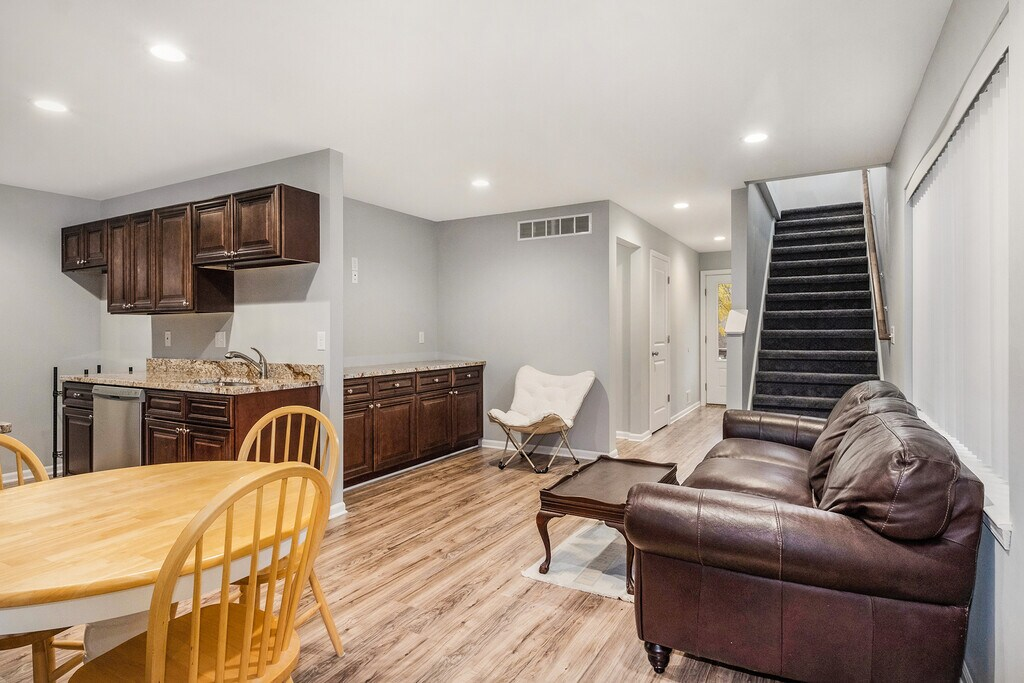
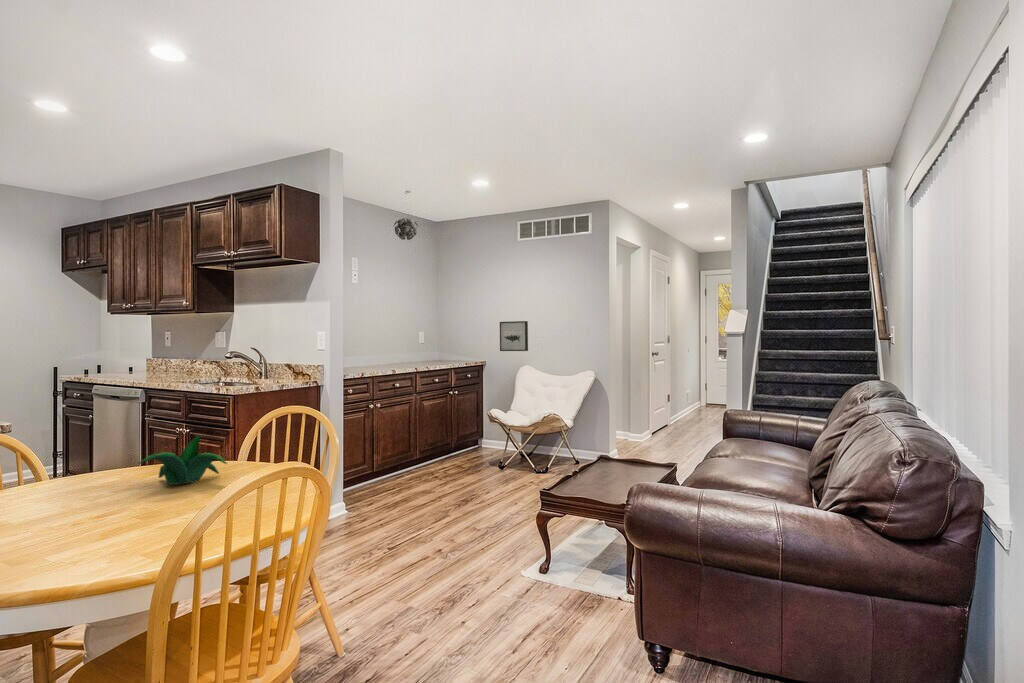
+ succulent plant [137,434,228,486]
+ wall art [499,320,529,352]
+ pendant light [392,190,419,241]
